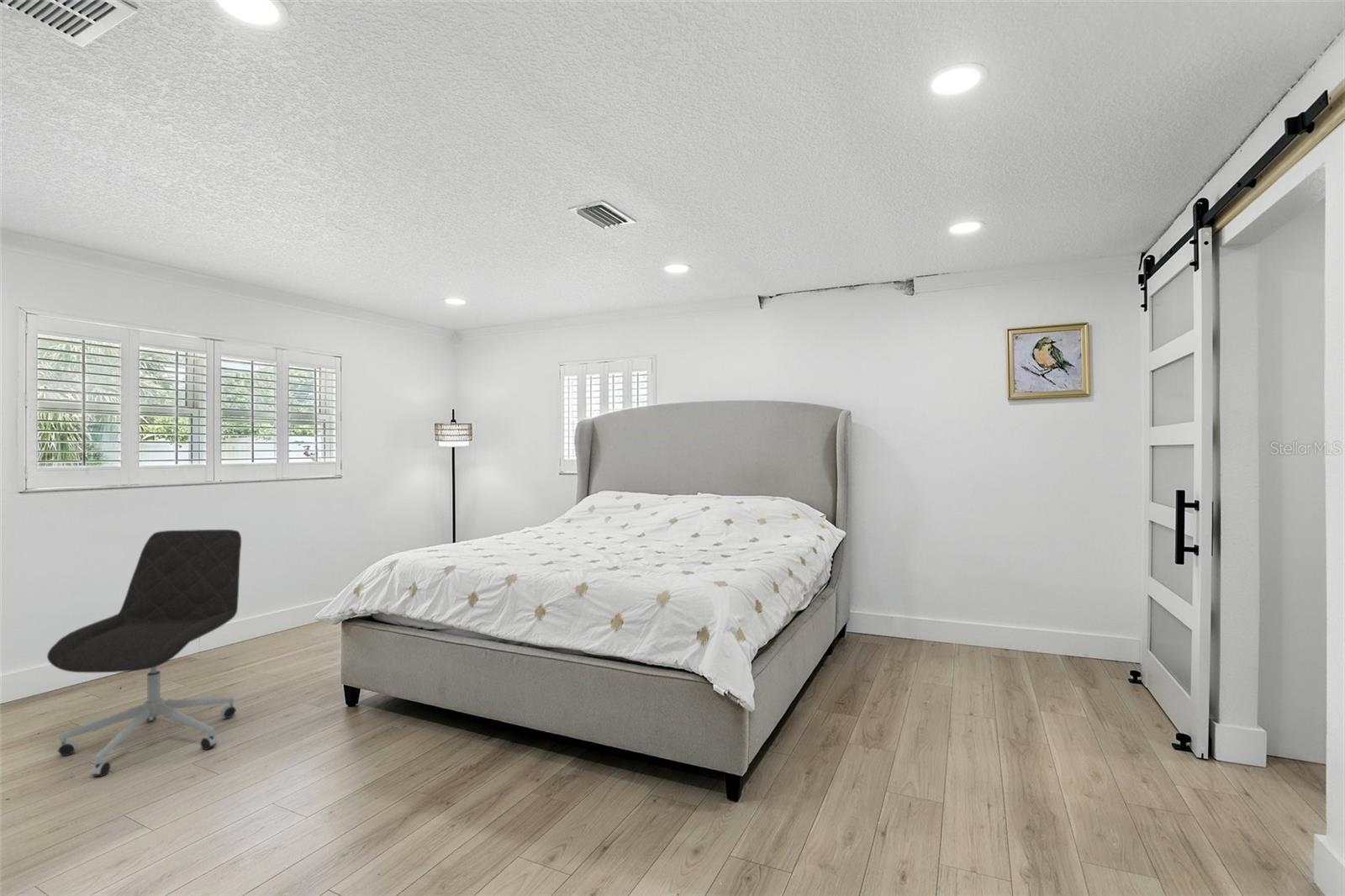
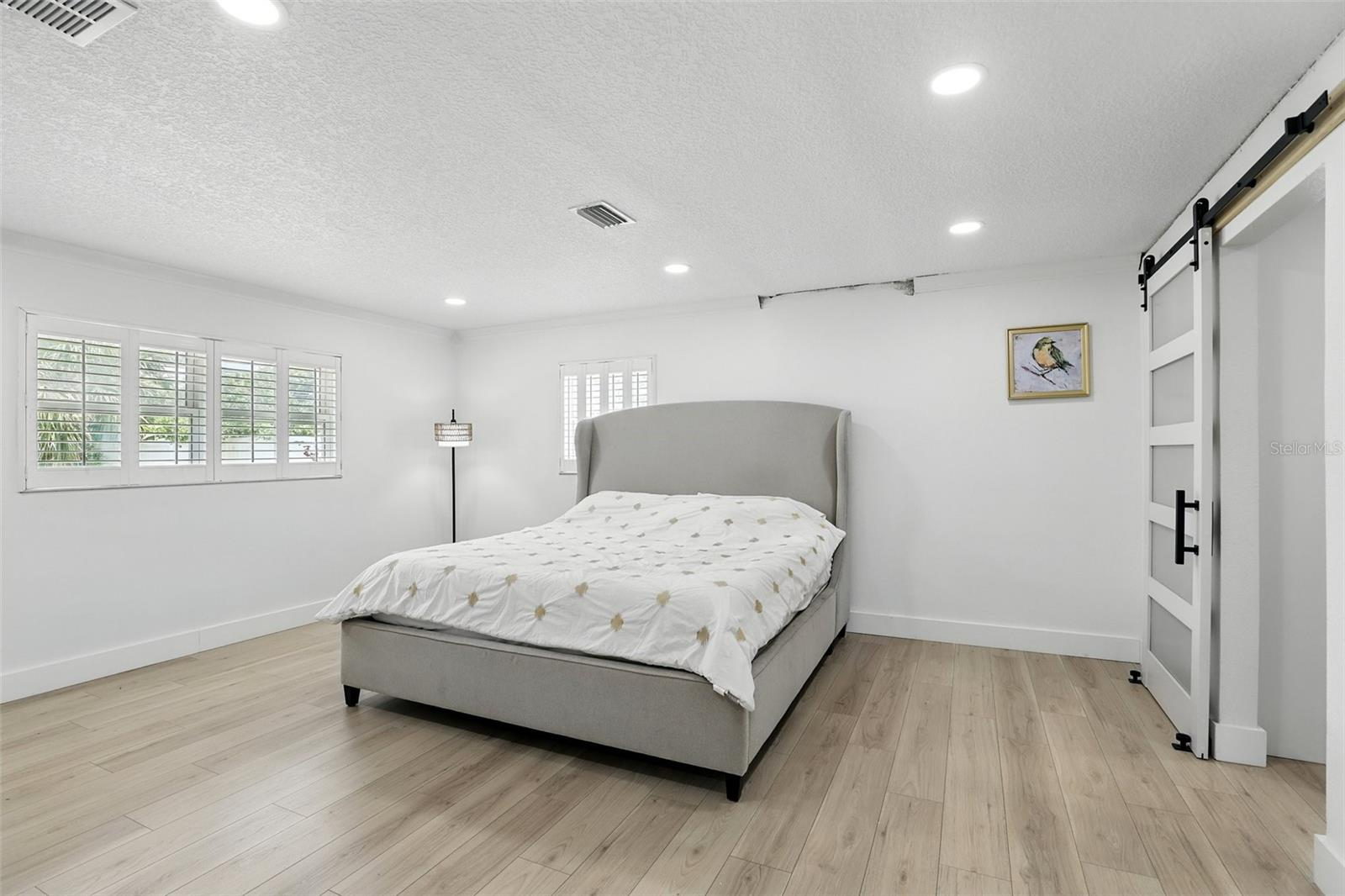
- office chair [46,529,242,777]
